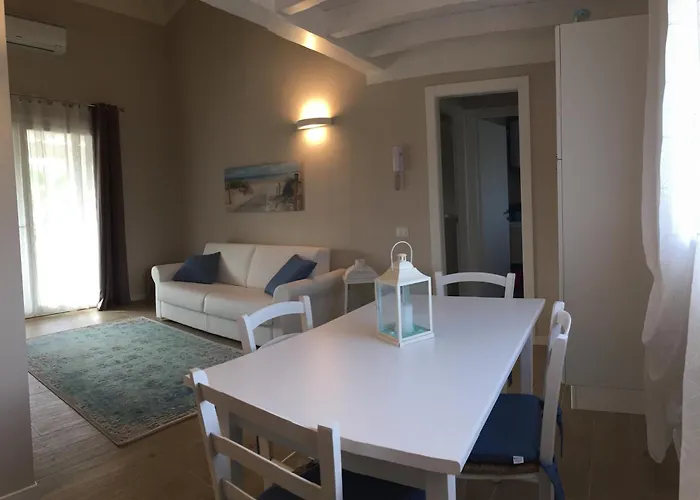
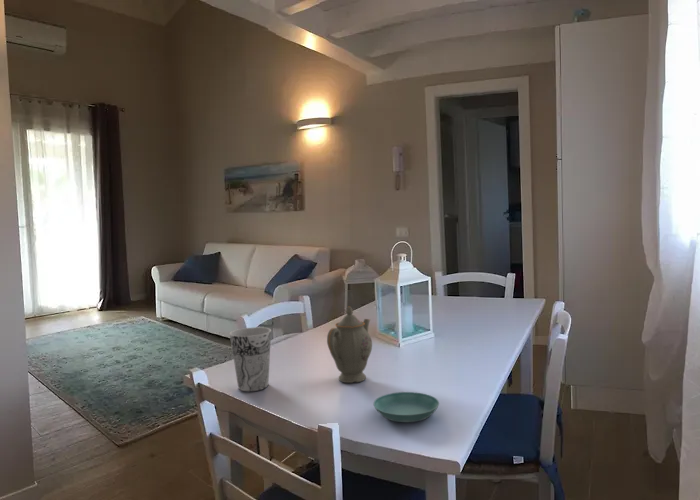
+ chinaware [326,305,373,384]
+ saucer [373,391,440,423]
+ cup [229,326,272,392]
